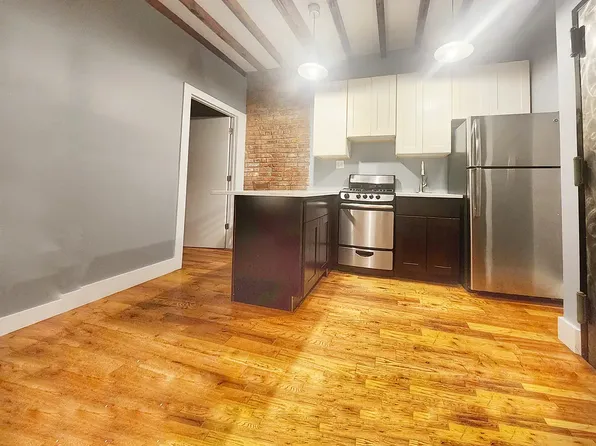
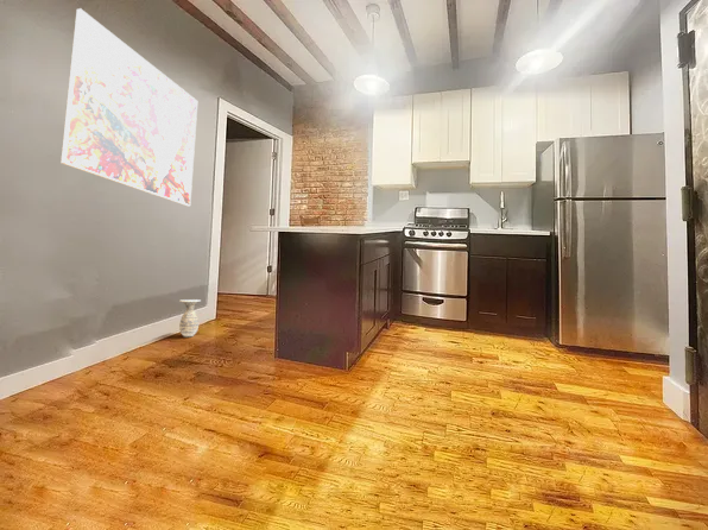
+ ceramic jug [178,298,201,337]
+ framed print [59,7,198,207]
